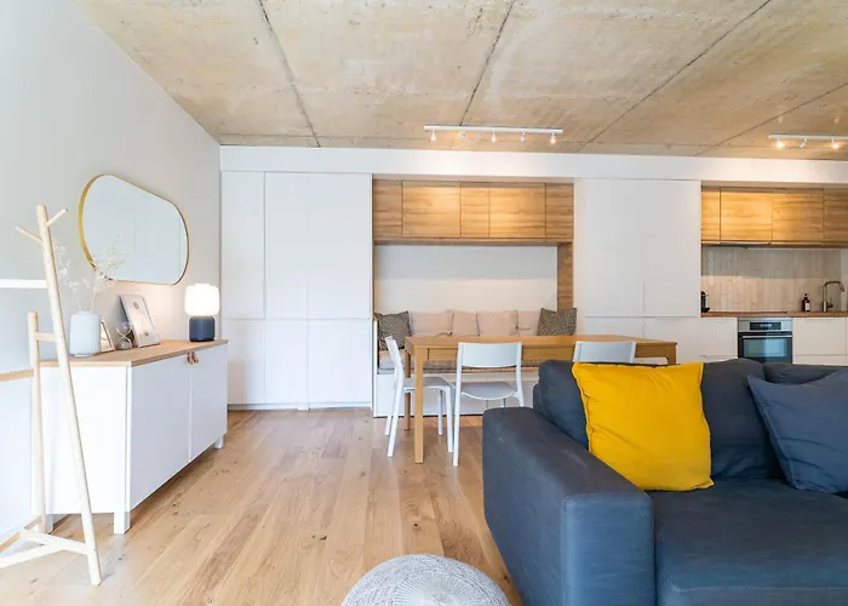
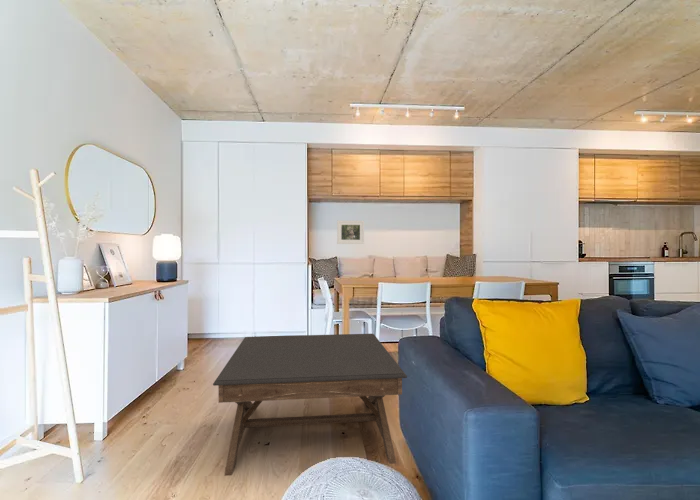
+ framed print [336,220,365,245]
+ coffee table [212,333,408,477]
